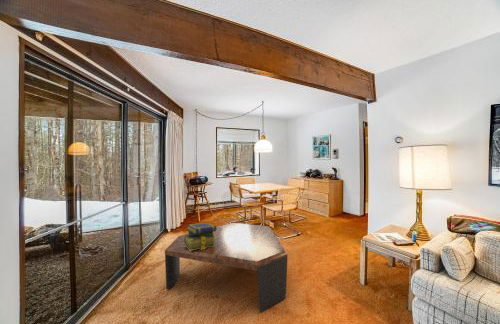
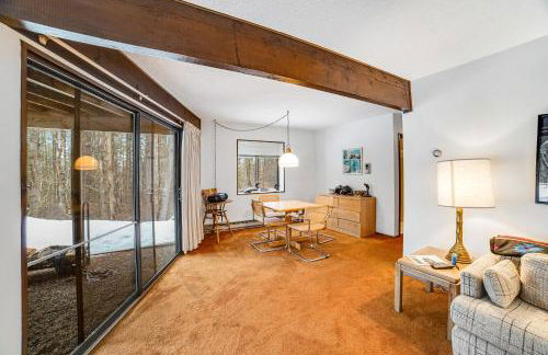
- coffee table [164,222,288,313]
- stack of books [184,222,217,251]
